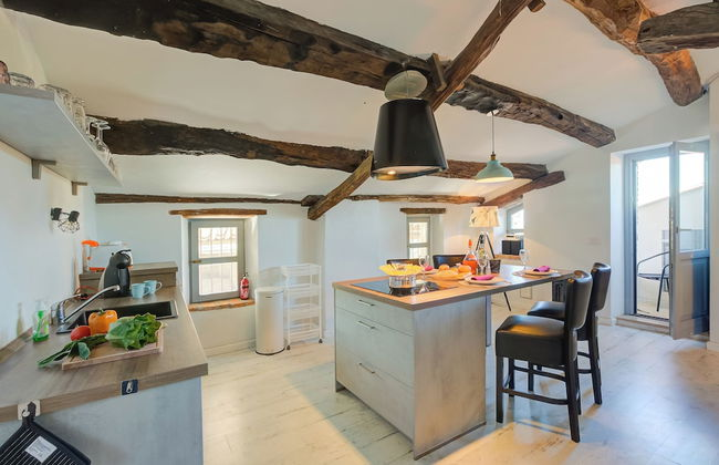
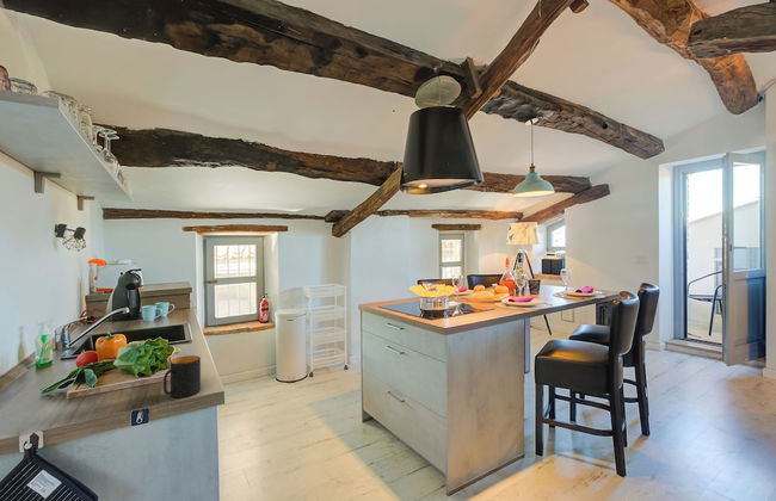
+ mug [162,354,202,398]
